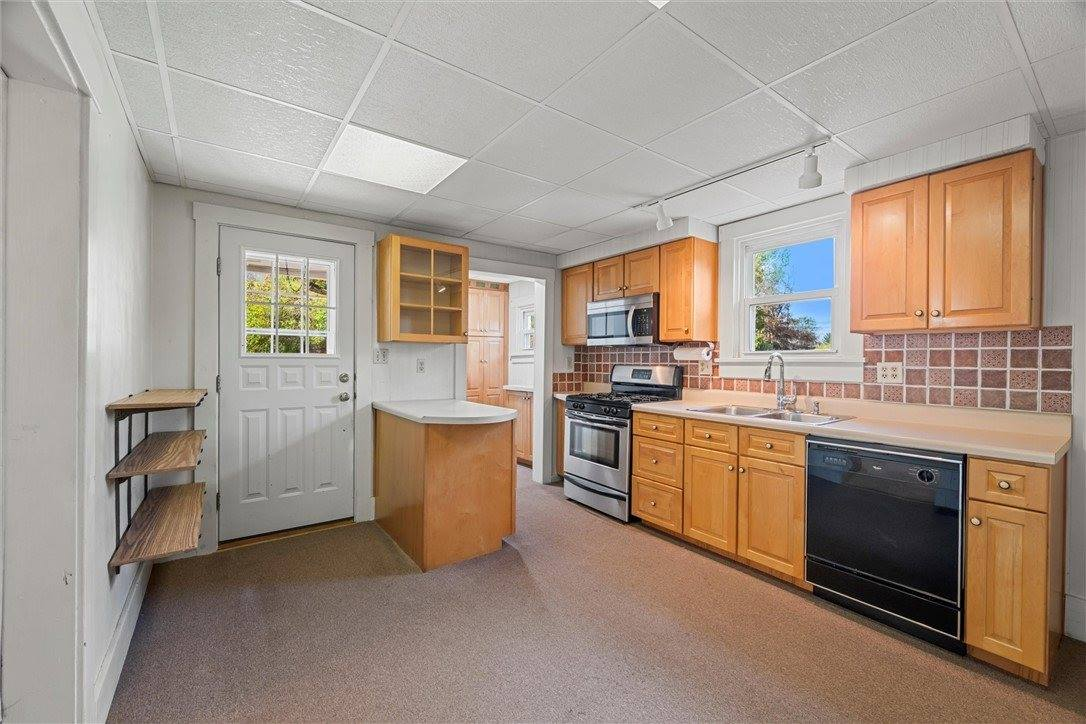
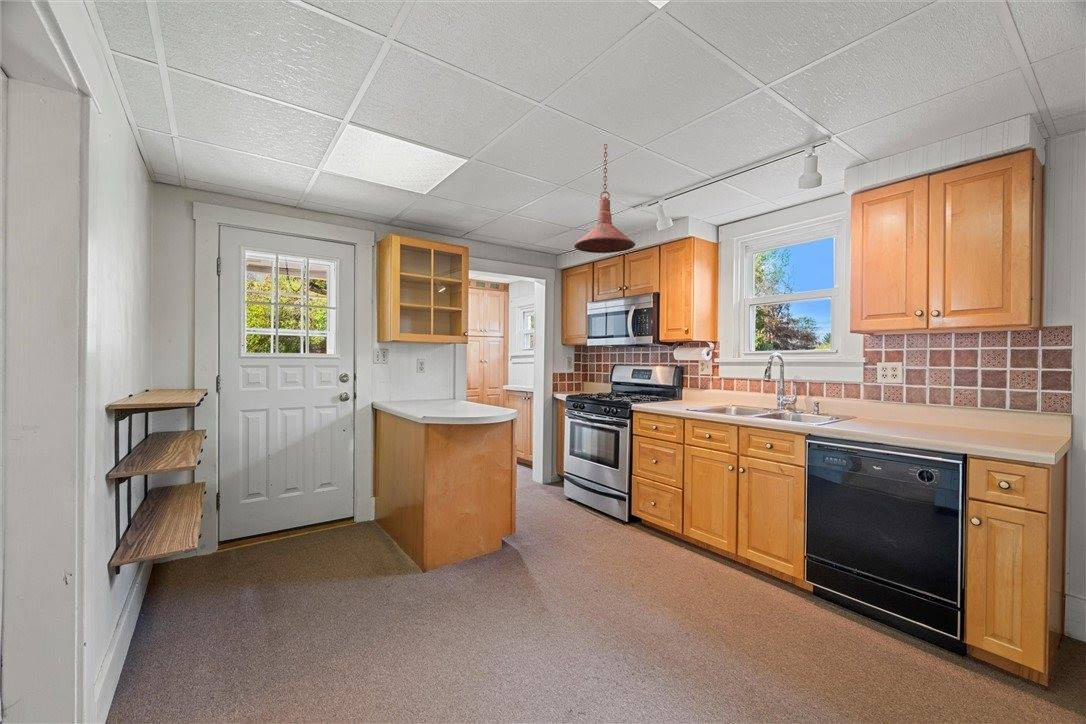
+ pendant light [573,143,636,254]
